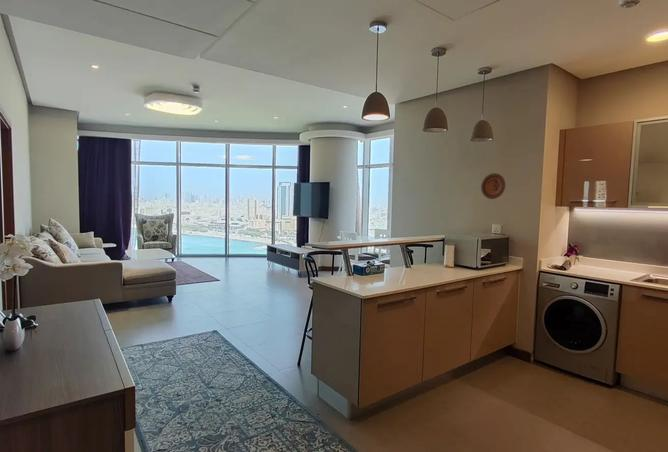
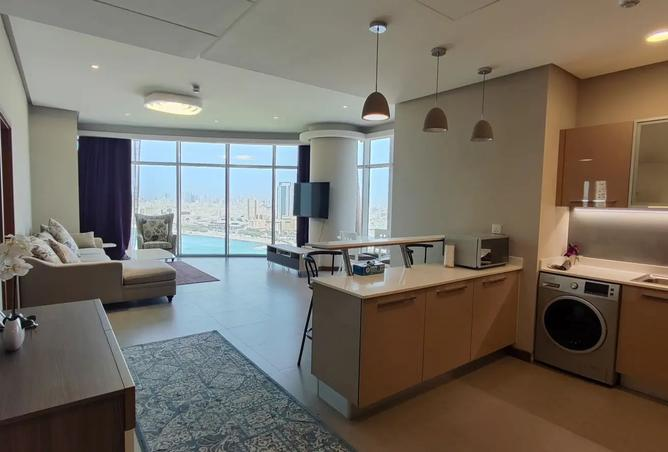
- decorative plate [480,172,506,200]
